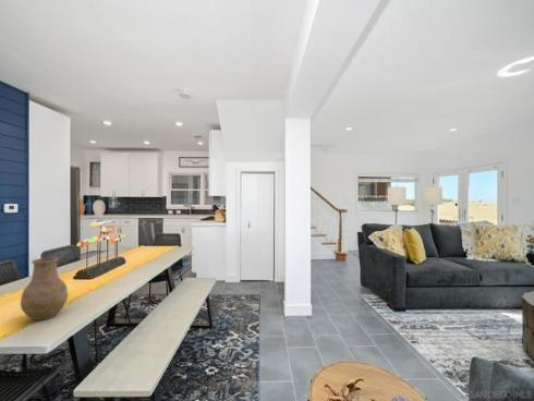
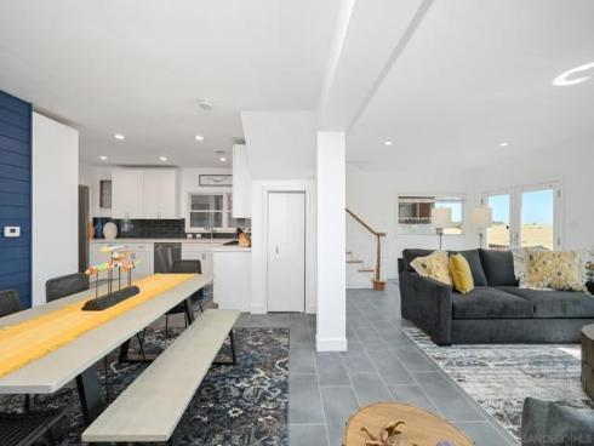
- vase [20,256,70,321]
